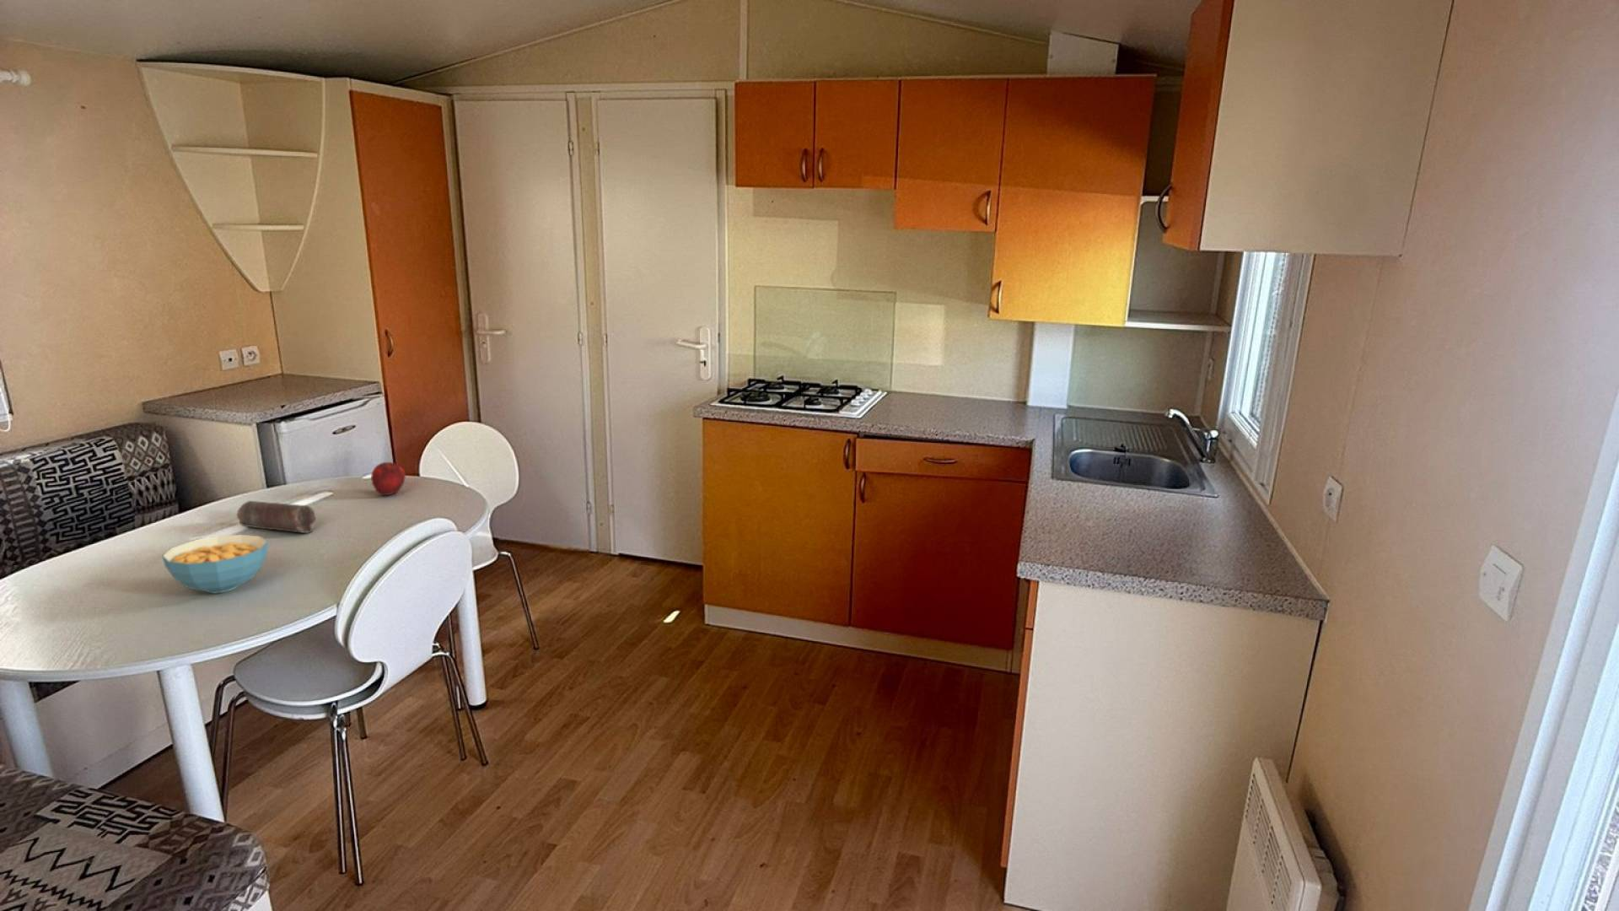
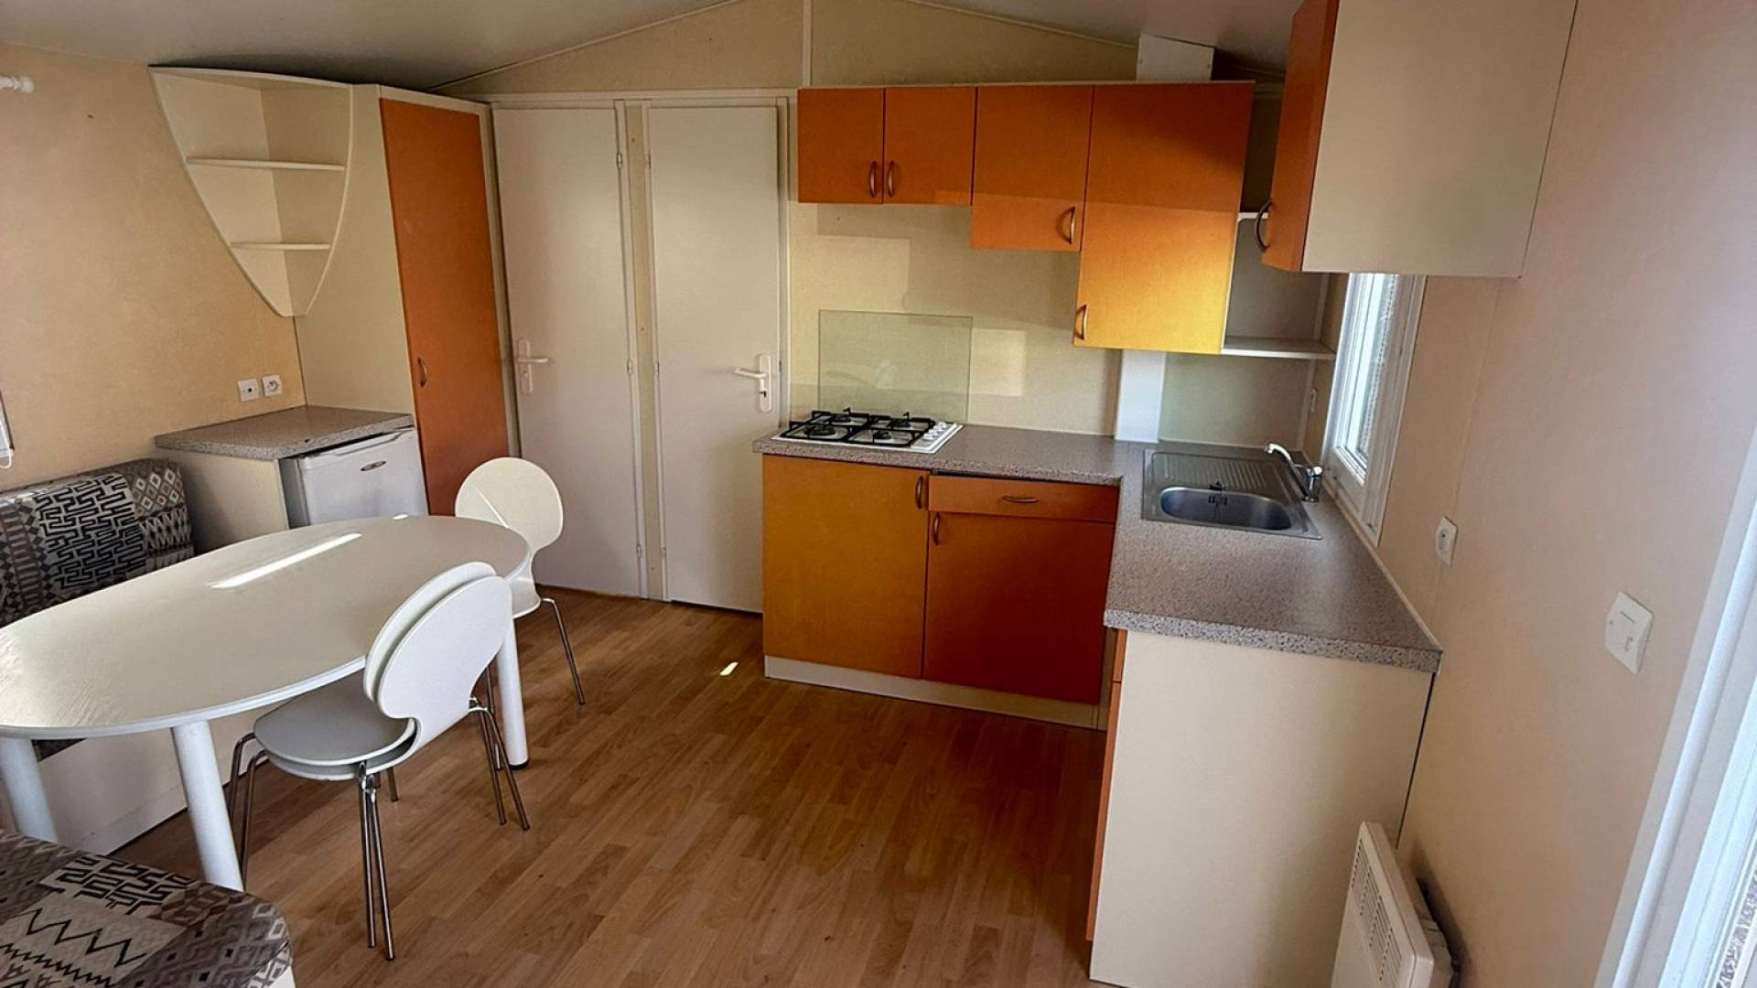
- candle [236,501,316,534]
- apple [370,462,407,496]
- cereal bowl [161,534,269,594]
